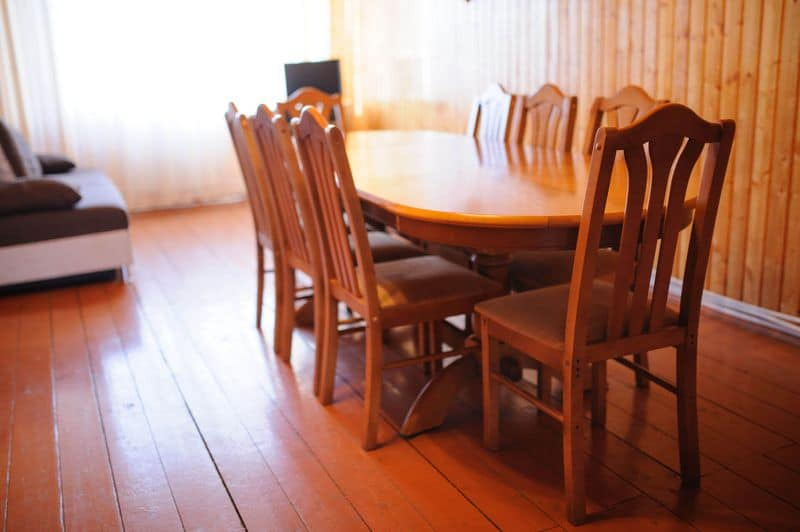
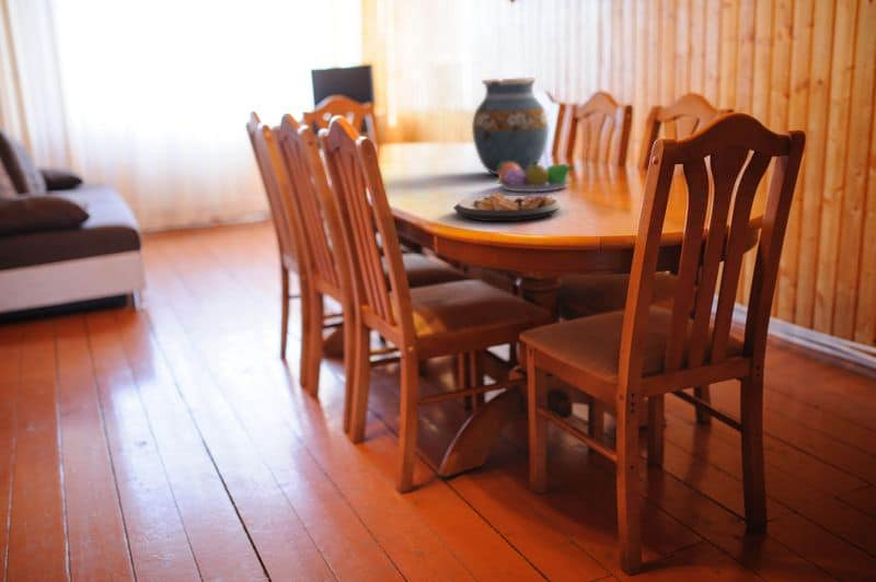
+ fruit bowl [496,161,575,193]
+ vase [471,77,549,176]
+ plate [452,193,563,222]
